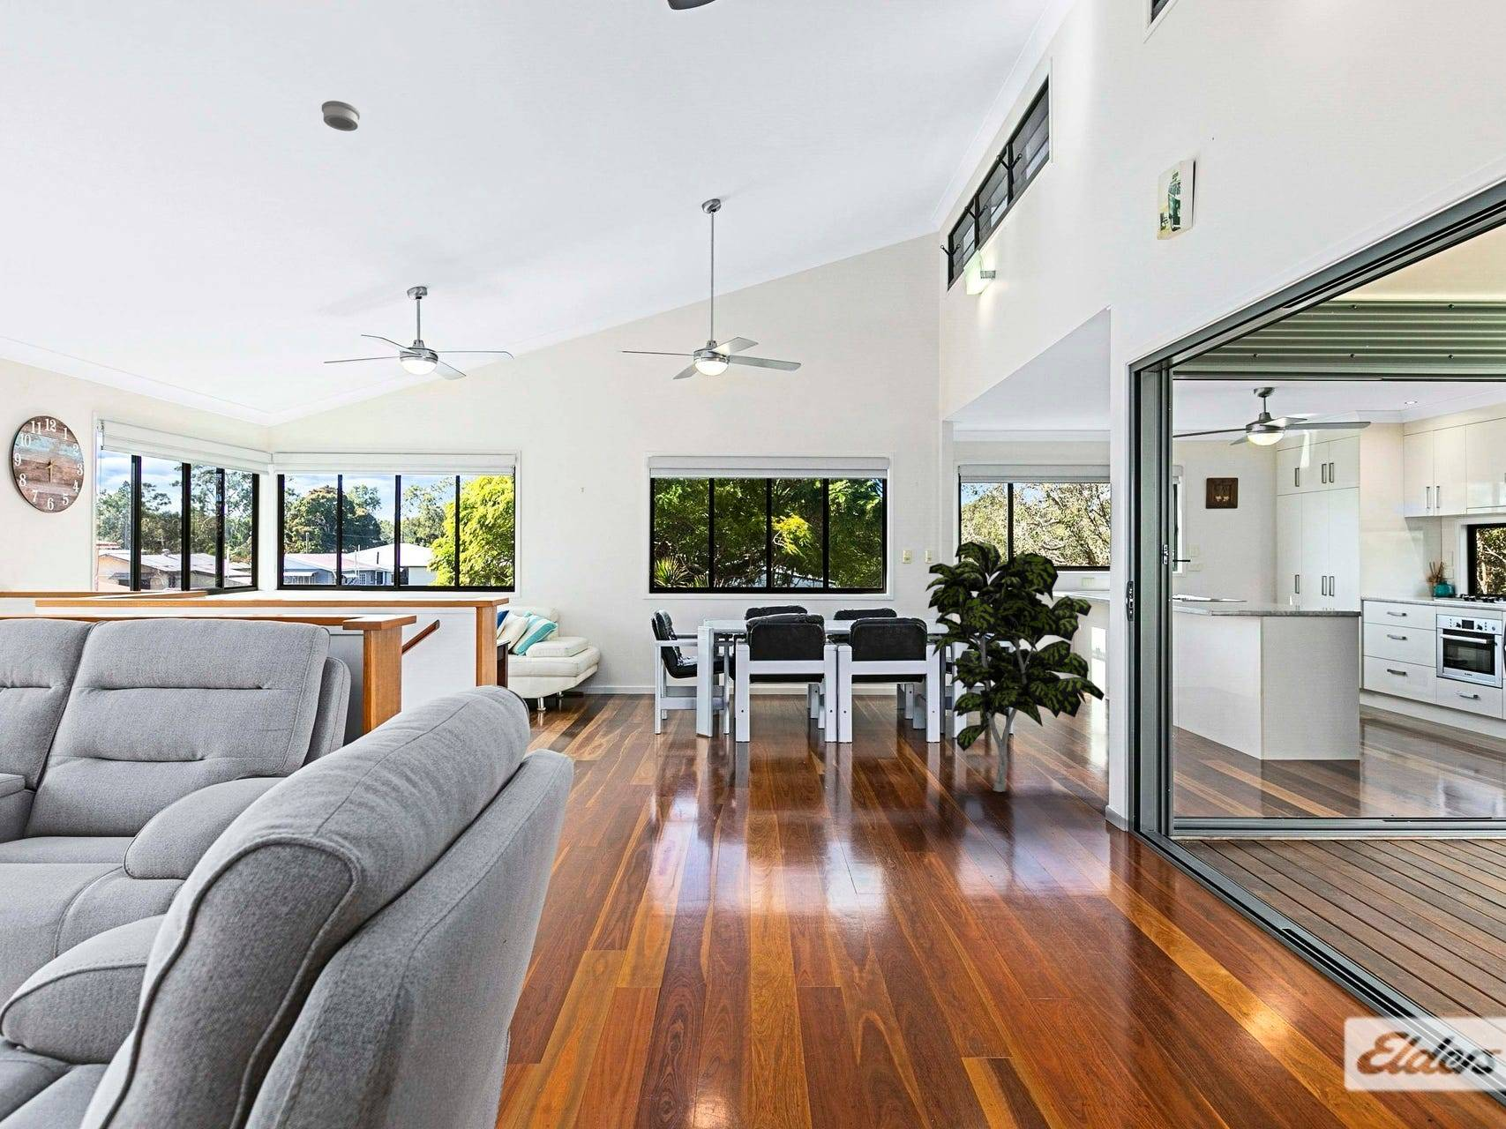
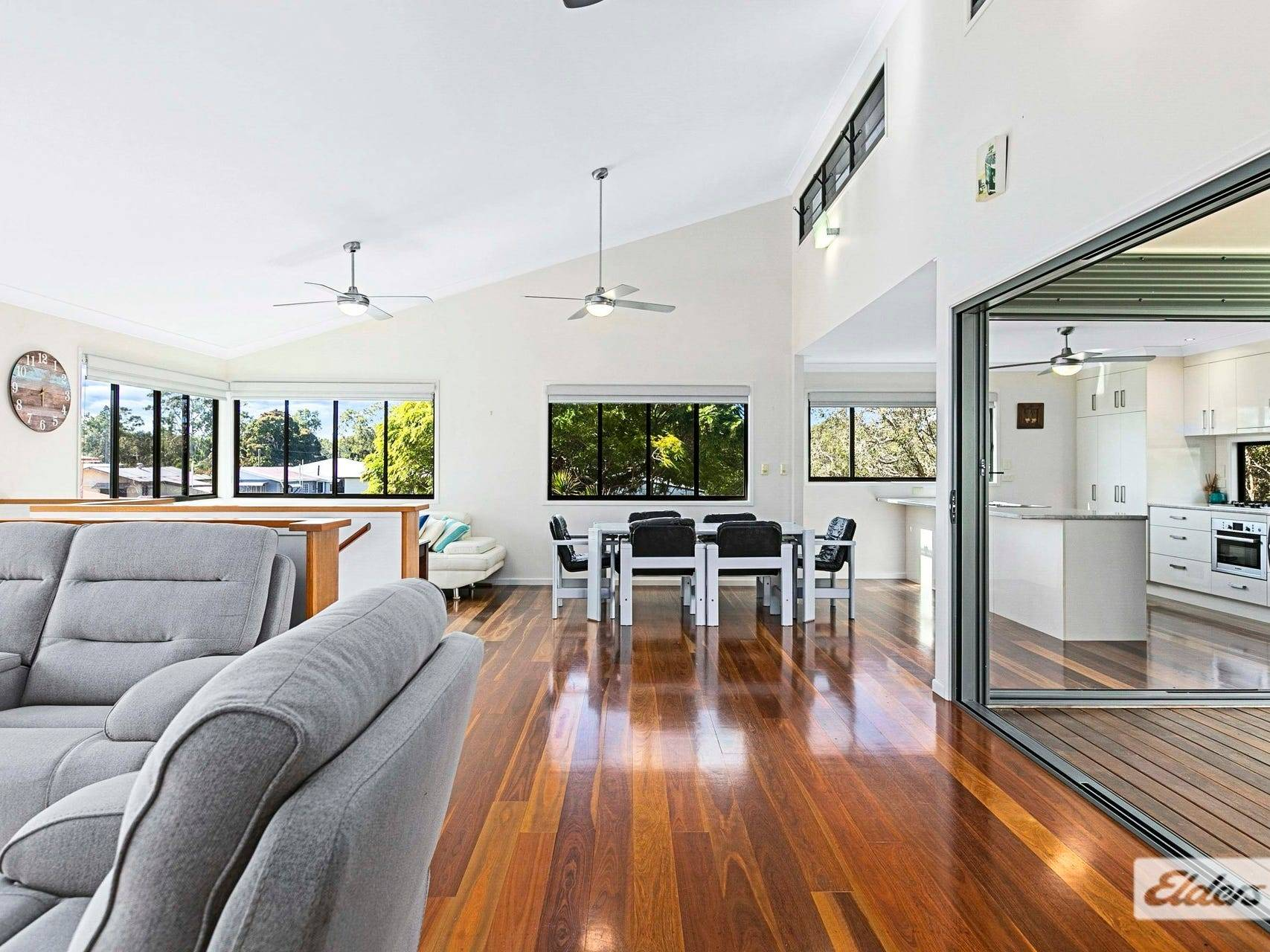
- smoke detector [321,100,360,133]
- indoor plant [925,541,1105,793]
